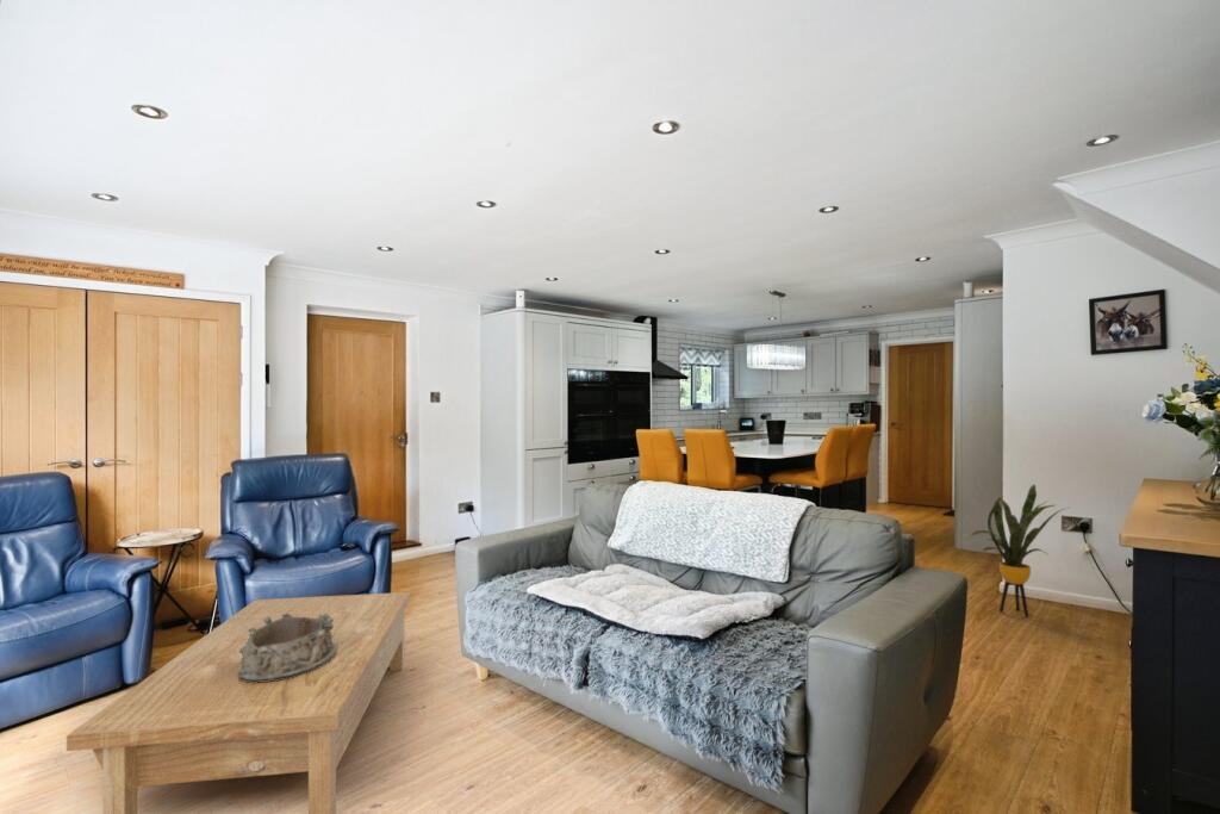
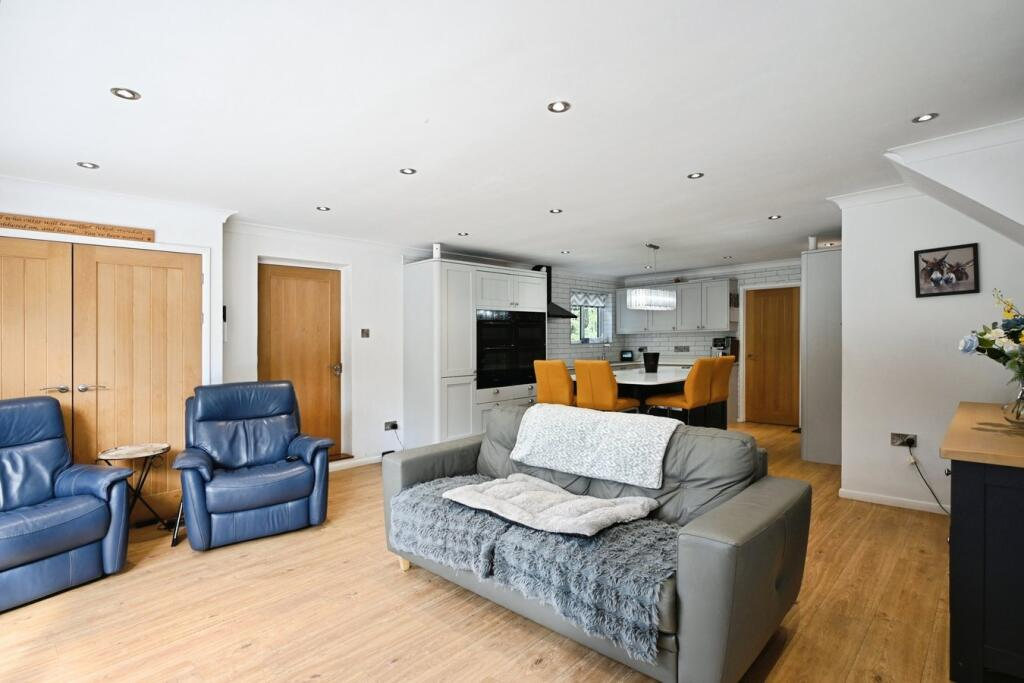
- house plant [967,484,1069,619]
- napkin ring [238,613,337,683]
- coffee table [66,591,411,814]
